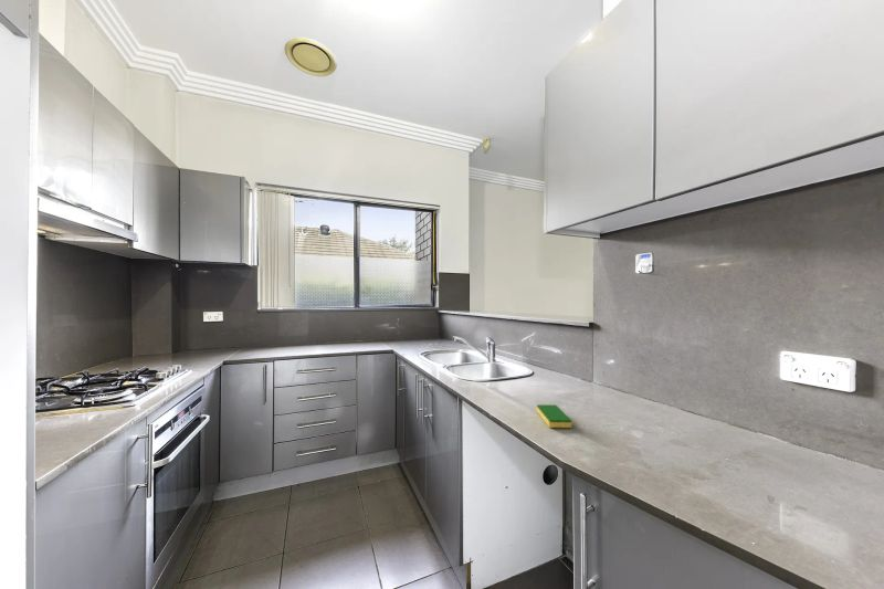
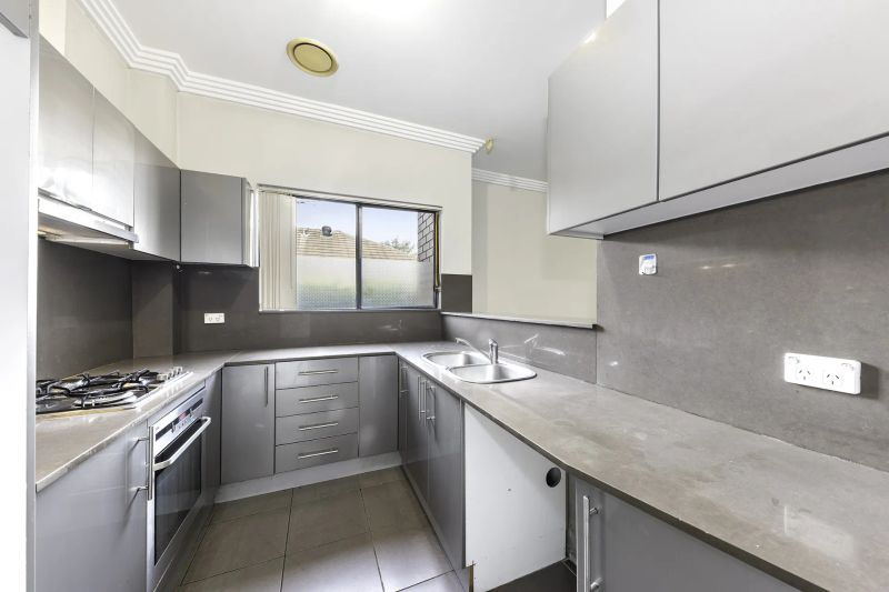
- dish sponge [536,403,572,429]
